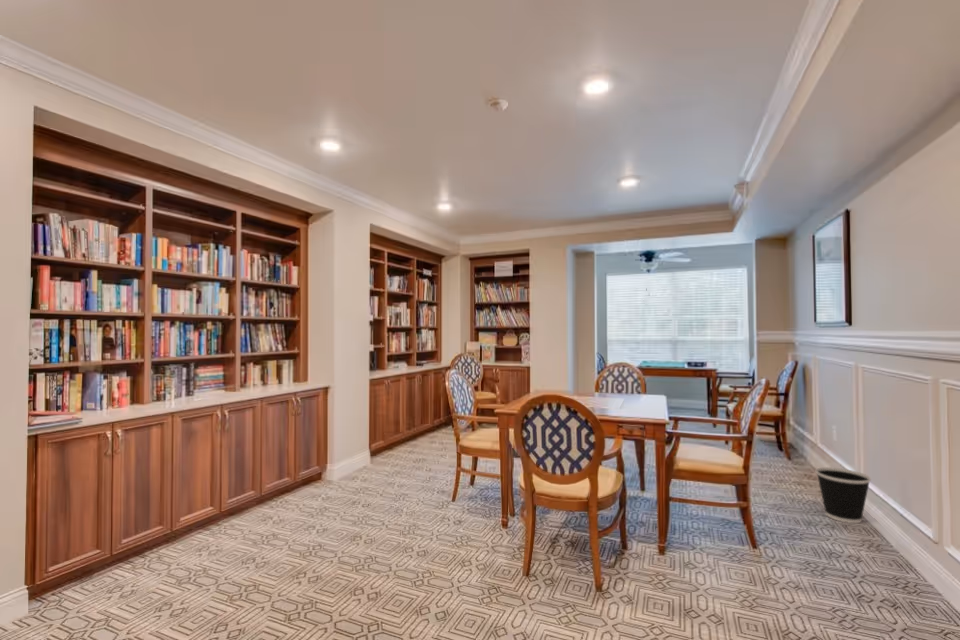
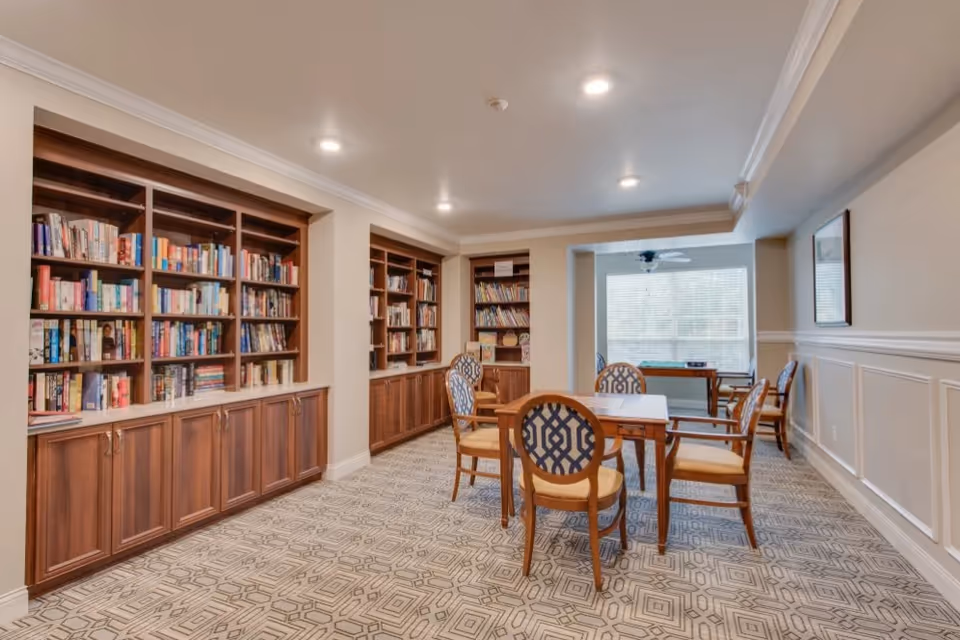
- wastebasket [815,466,872,524]
